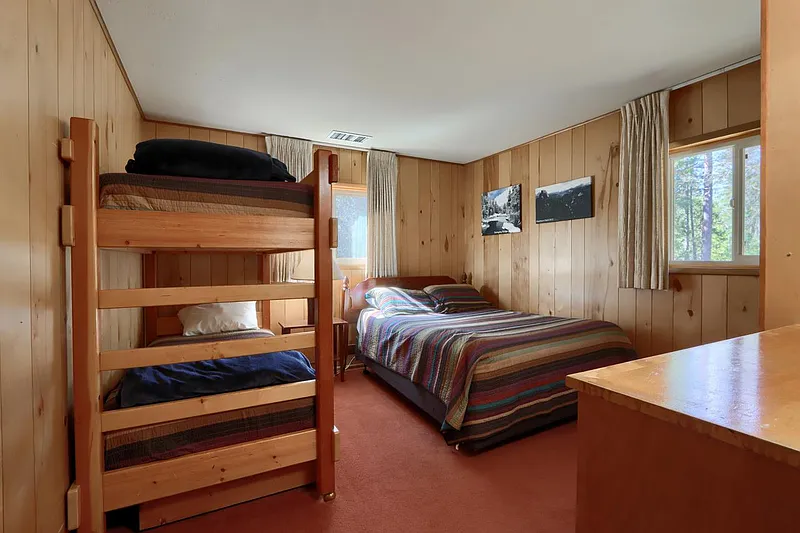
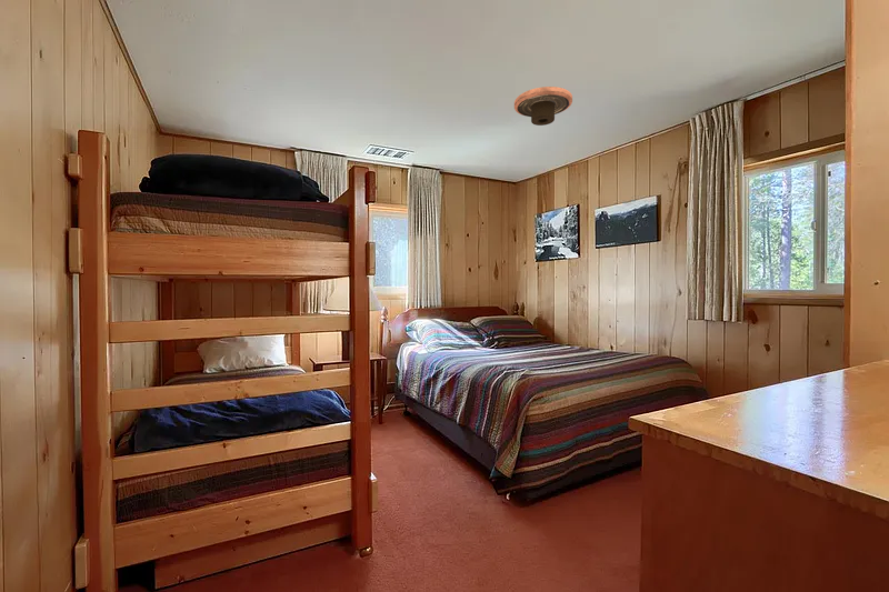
+ ceiling fixture [513,86,573,127]
